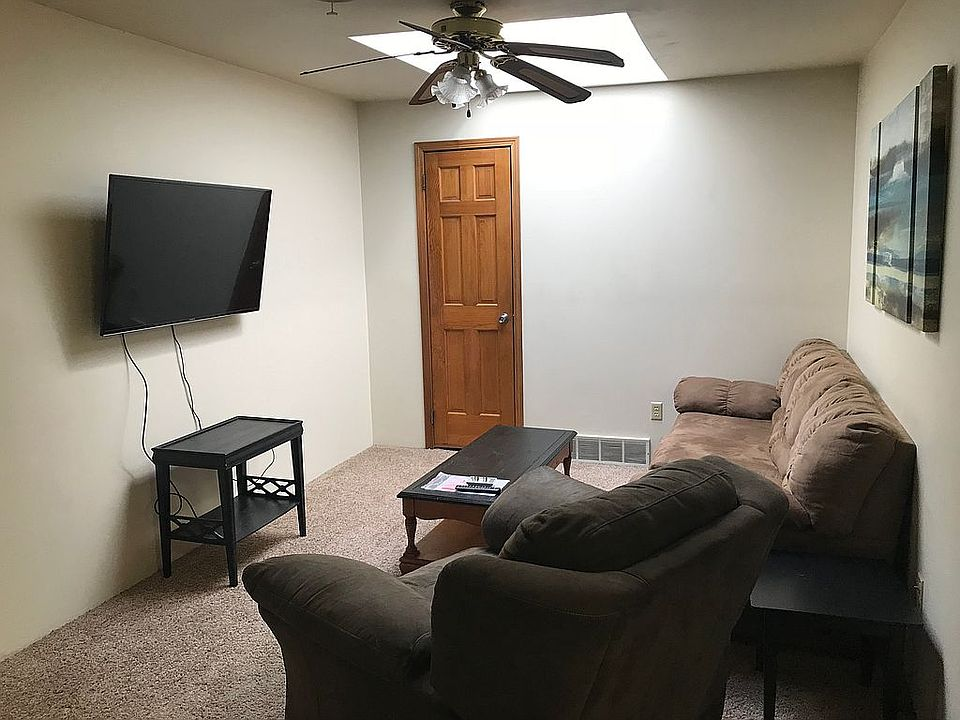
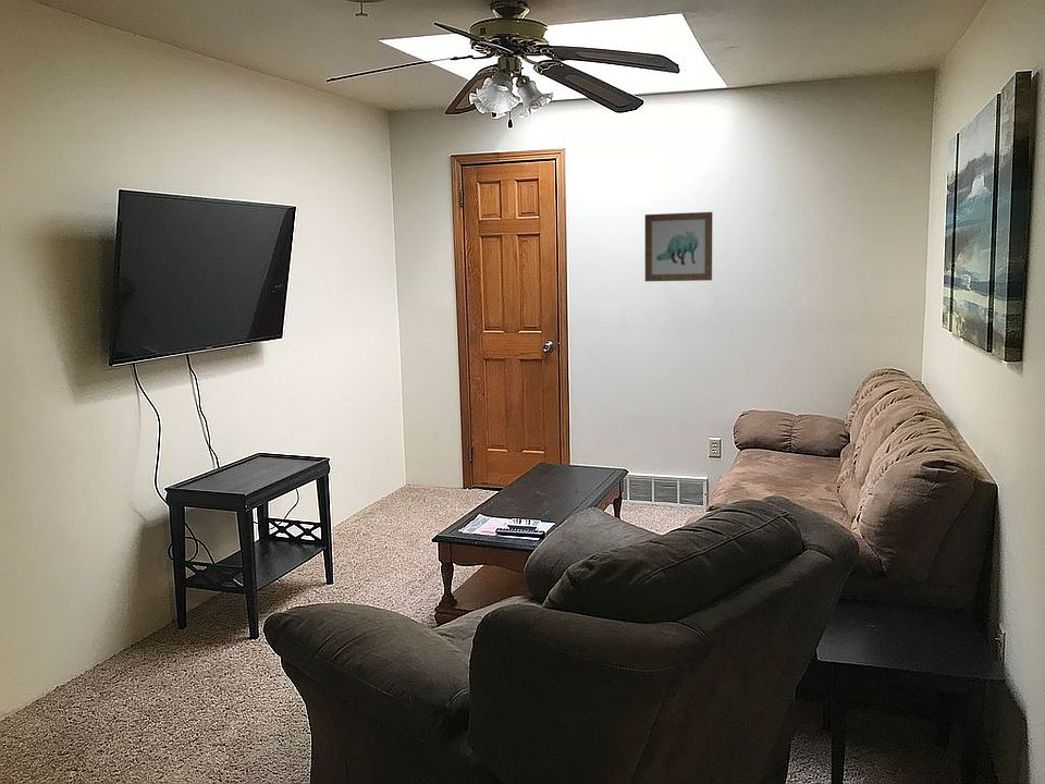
+ wall art [644,211,713,282]
